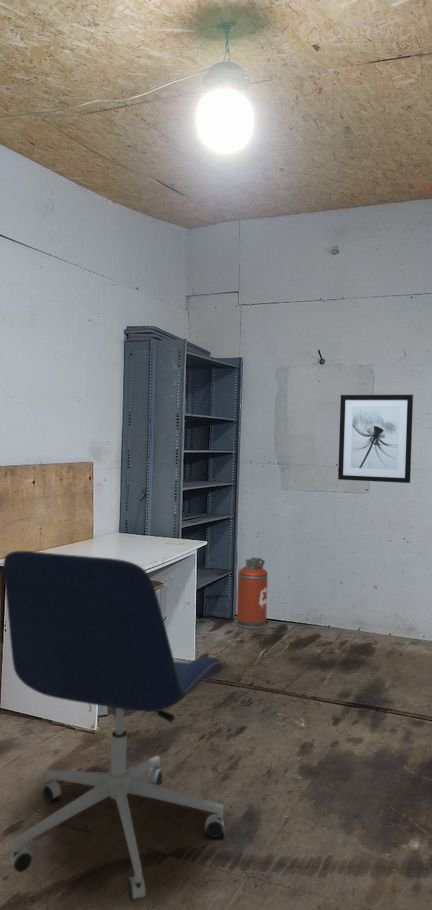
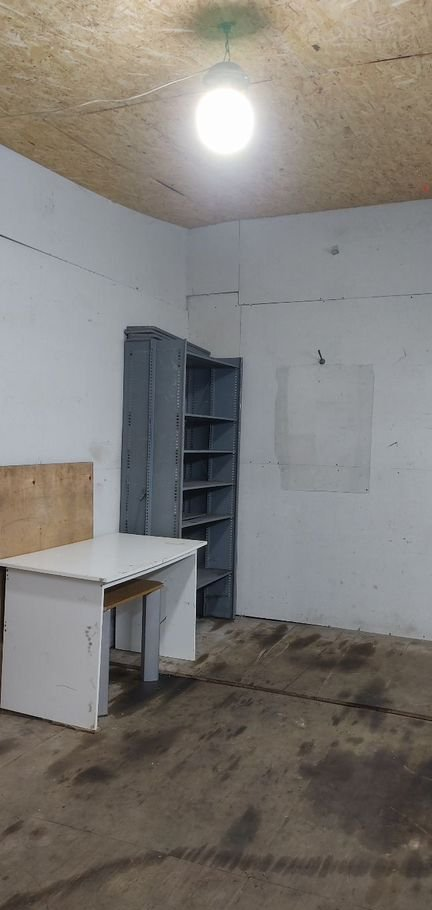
- office chair [2,550,225,902]
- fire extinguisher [236,556,269,630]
- wall art [337,394,414,484]
